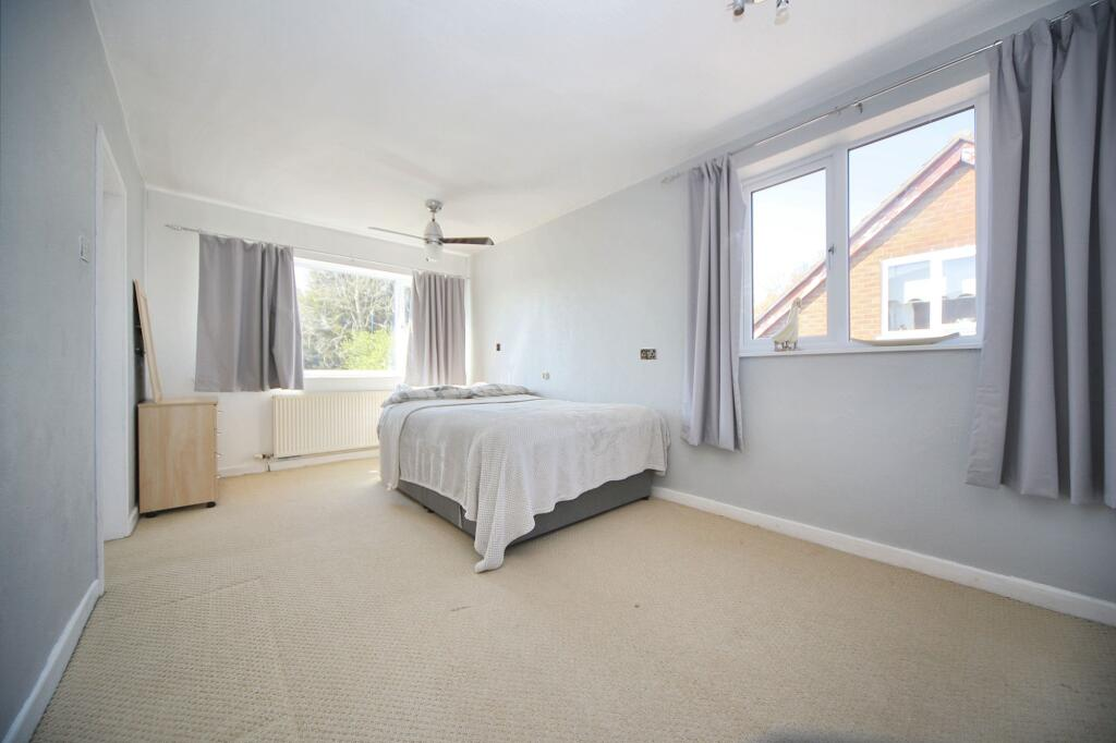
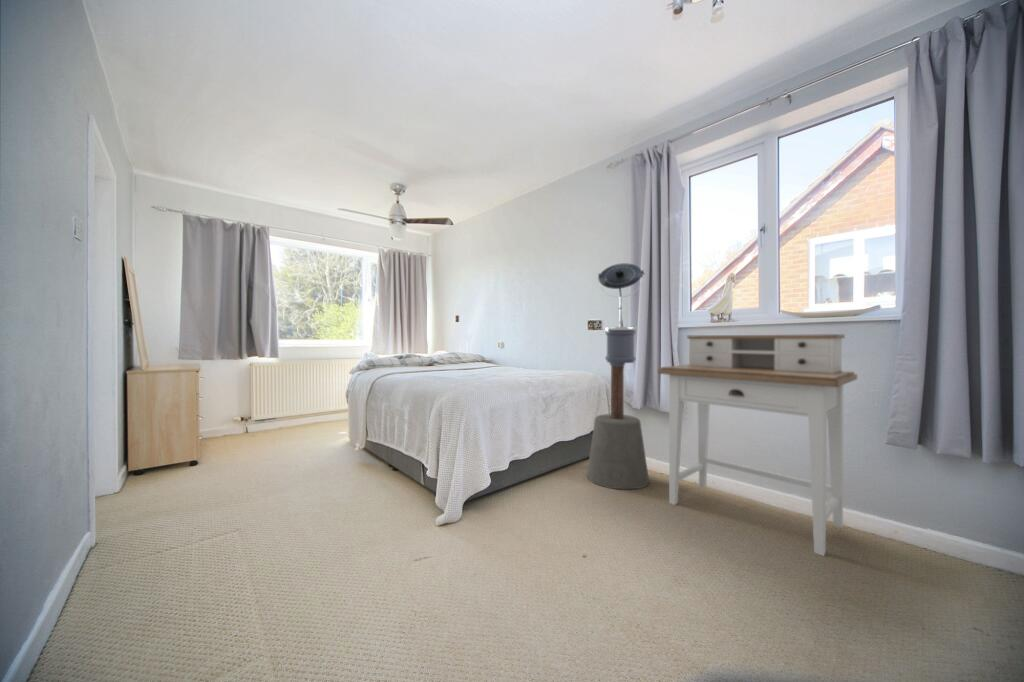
+ desk [657,333,858,557]
+ floor lamp [586,262,650,491]
